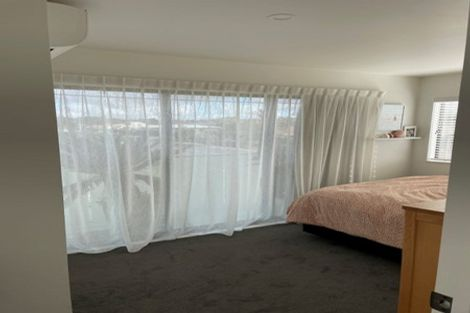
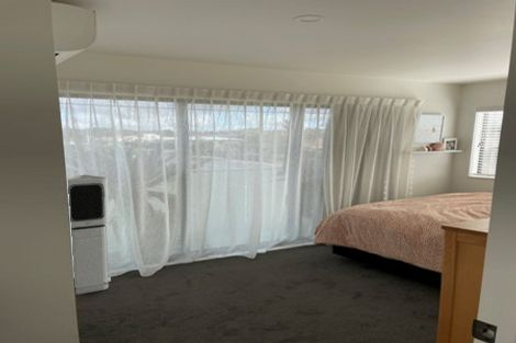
+ air purifier [66,173,112,296]
